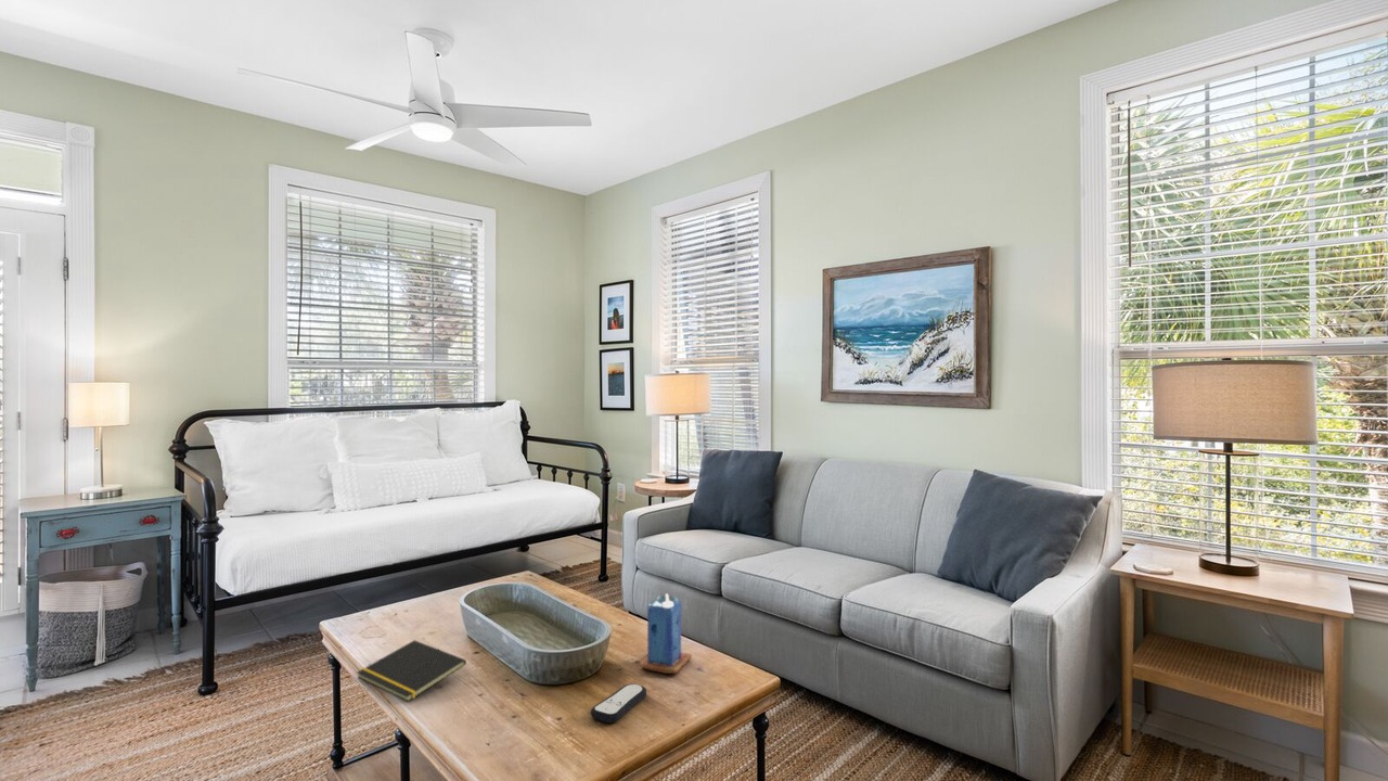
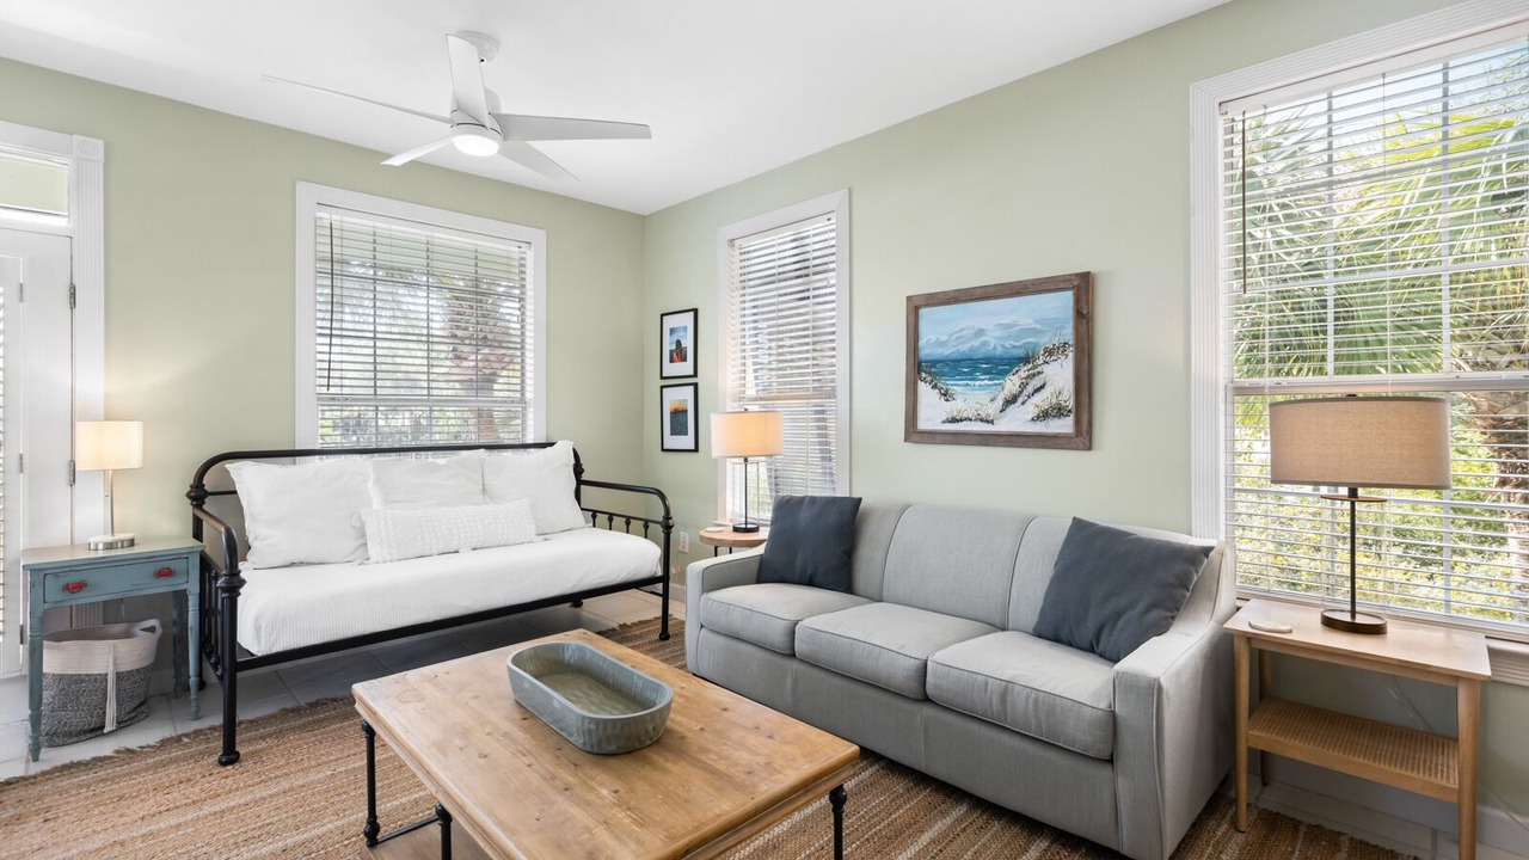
- remote control [590,683,647,724]
- candle [639,592,693,675]
- notepad [356,639,467,703]
